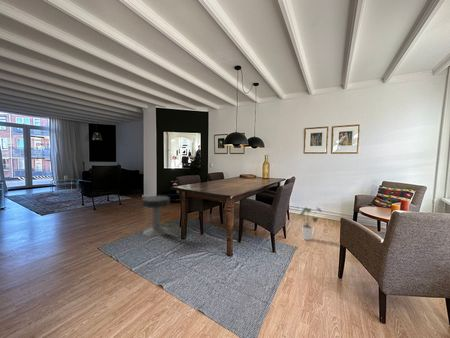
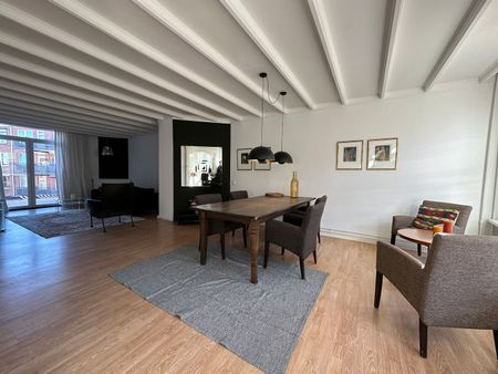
- side table [142,195,171,238]
- house plant [298,207,323,241]
